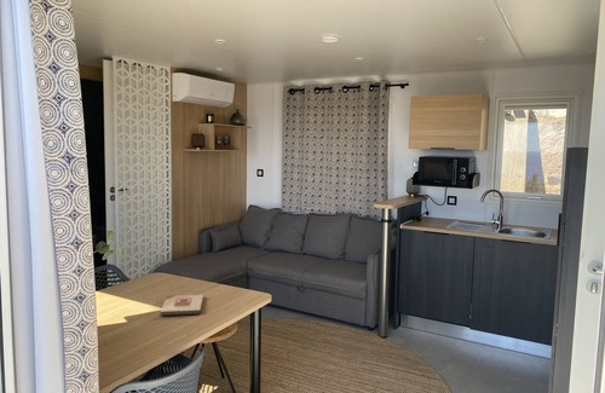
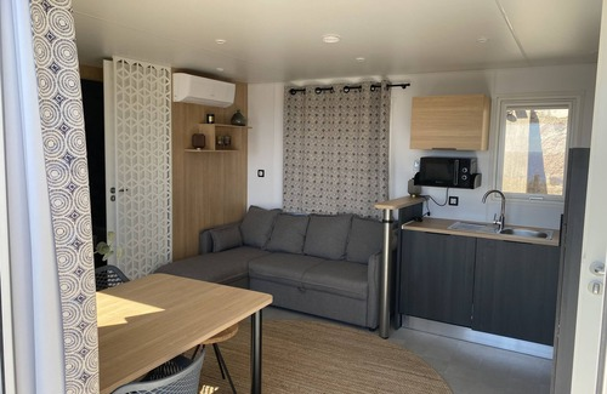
- wooden plaque [159,294,204,317]
